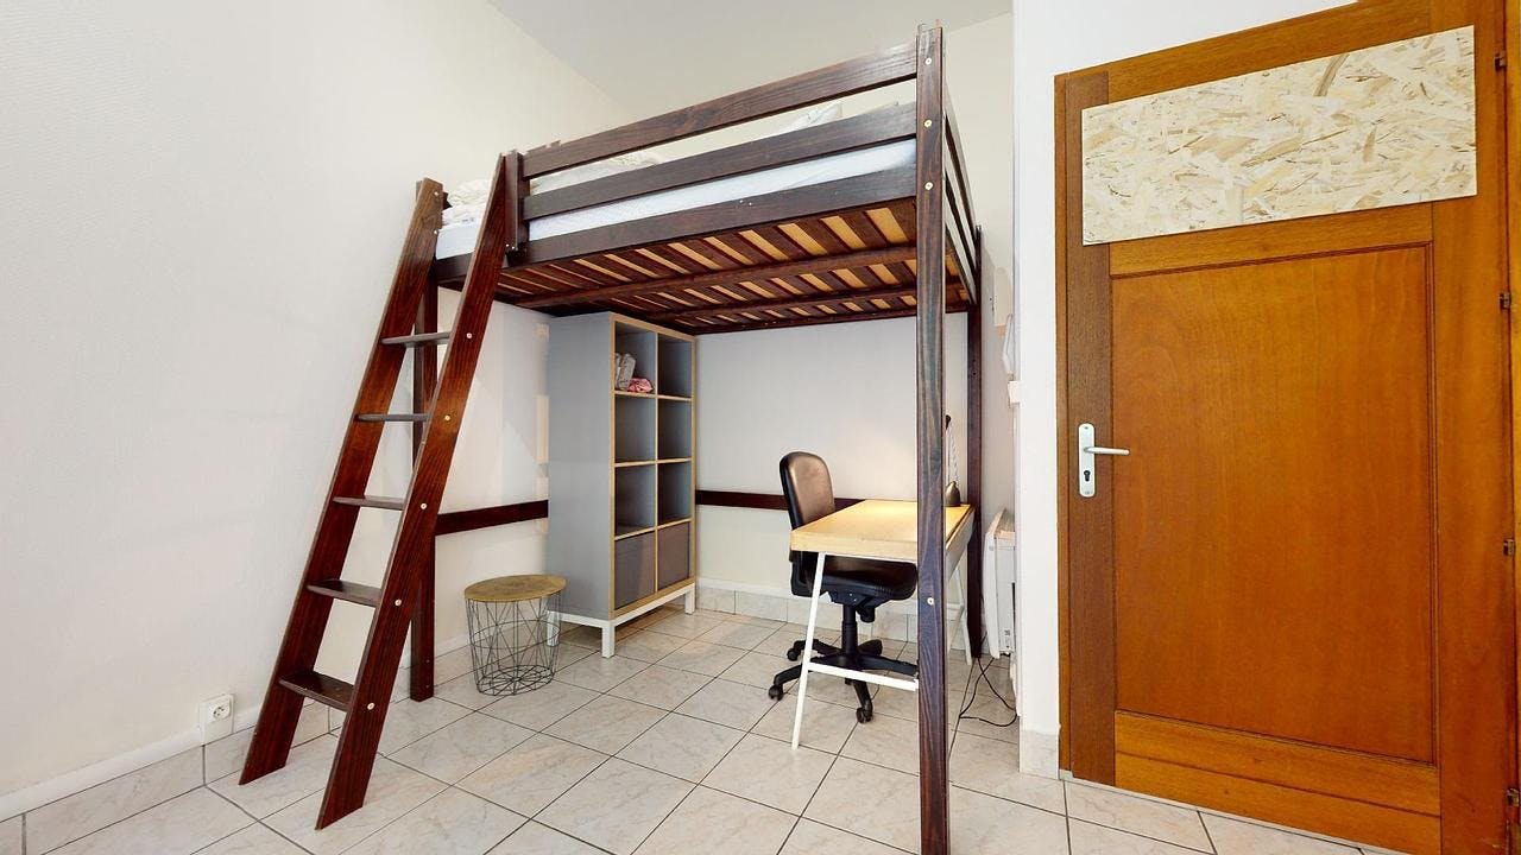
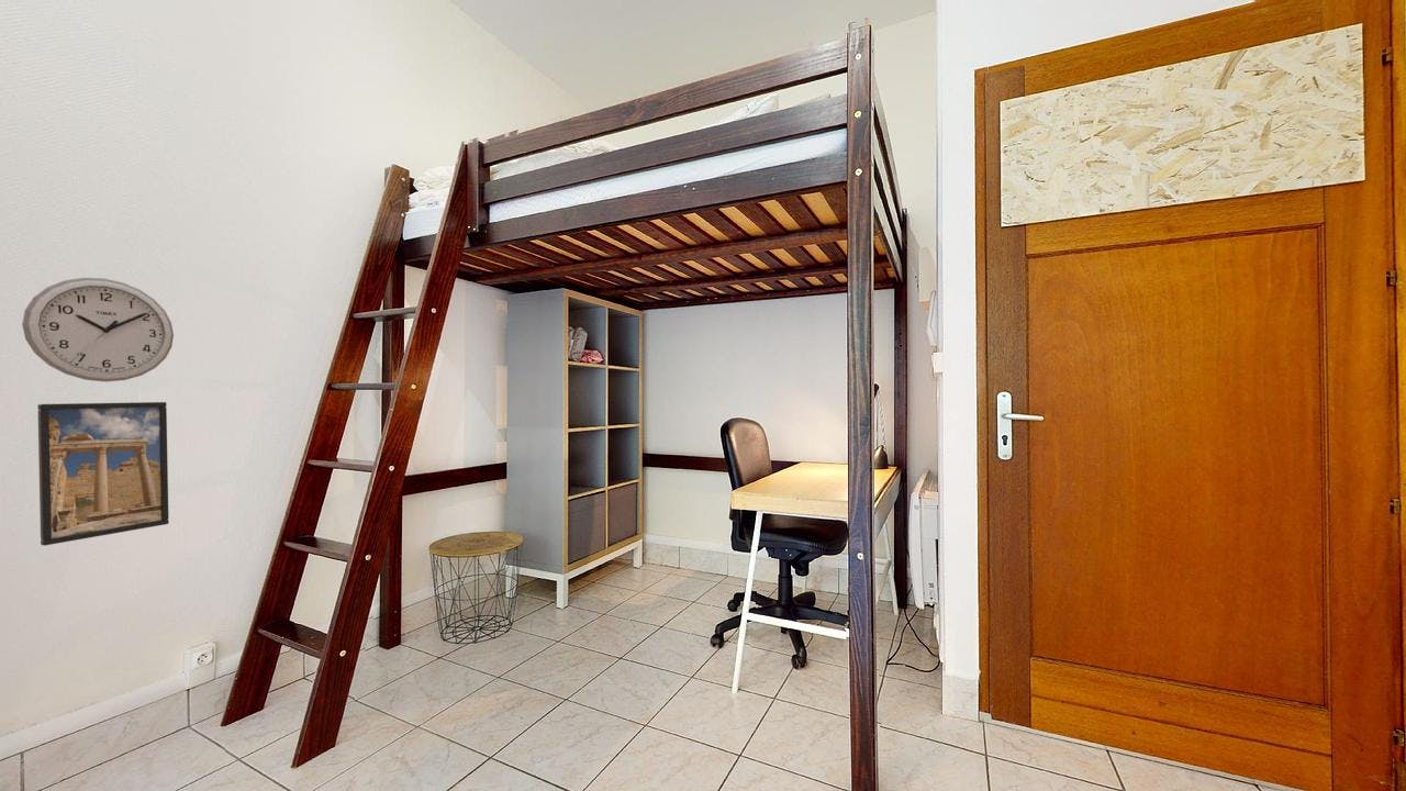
+ wall clock [21,277,175,382]
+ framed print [36,401,170,547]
